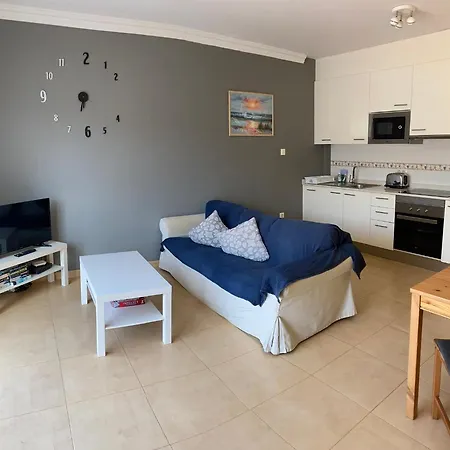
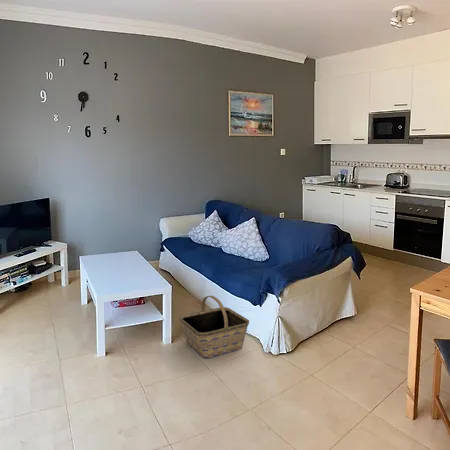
+ basket [179,295,250,359]
